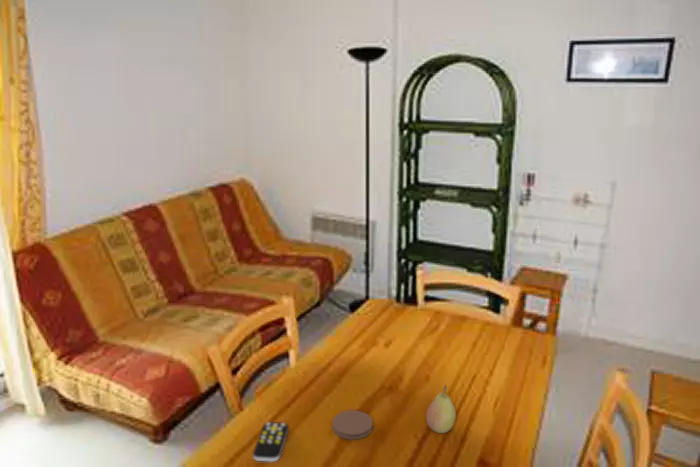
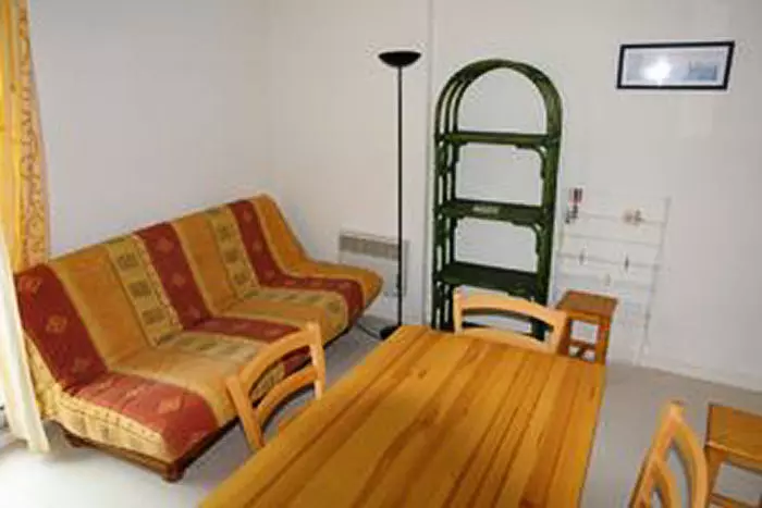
- coaster [331,409,374,441]
- fruit [425,385,457,434]
- remote control [252,421,289,463]
